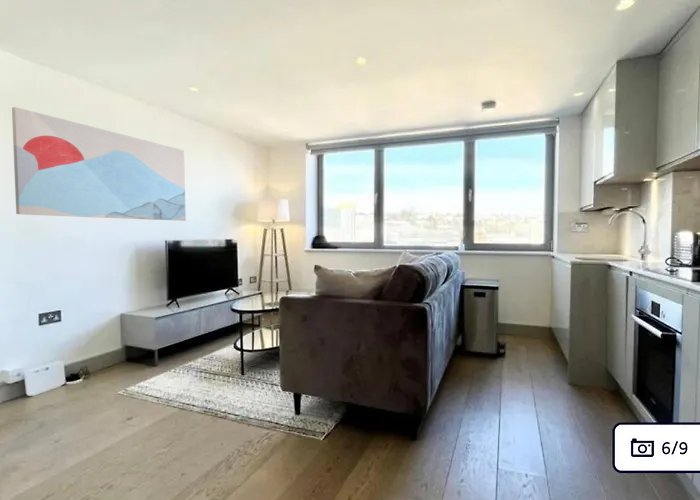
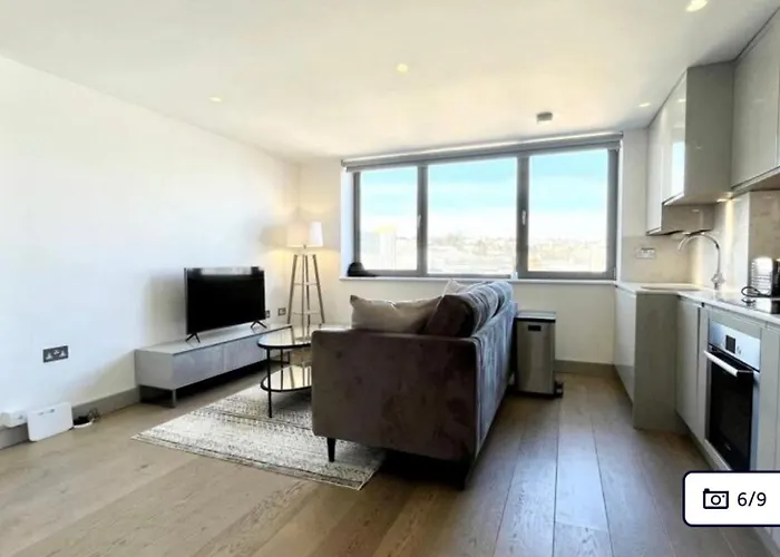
- wall art [11,106,187,222]
